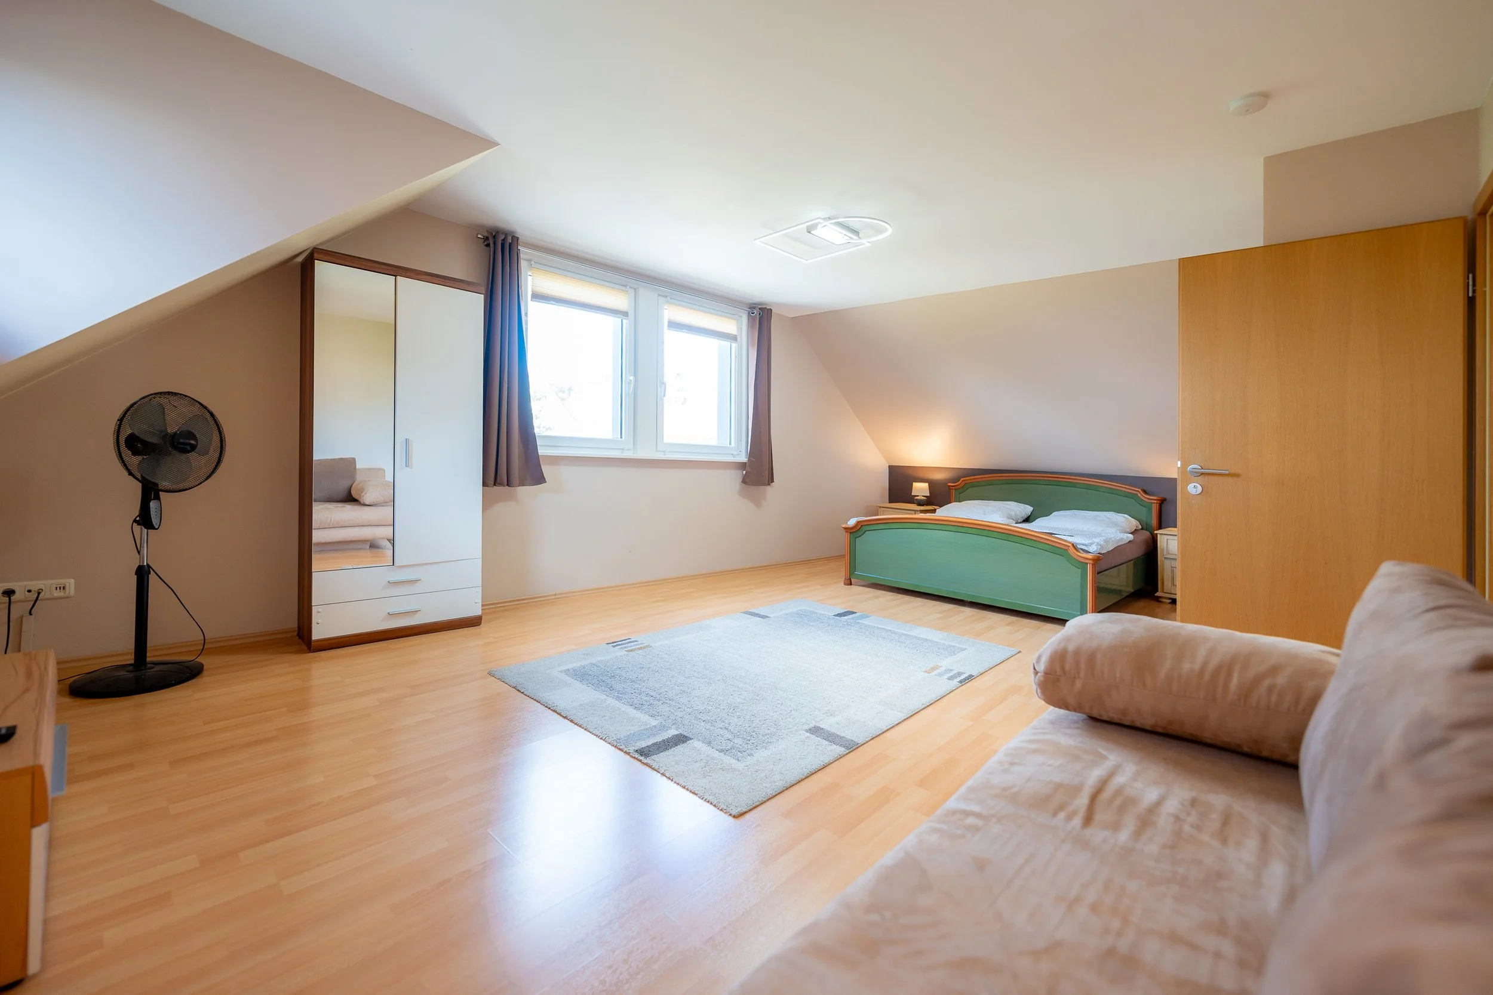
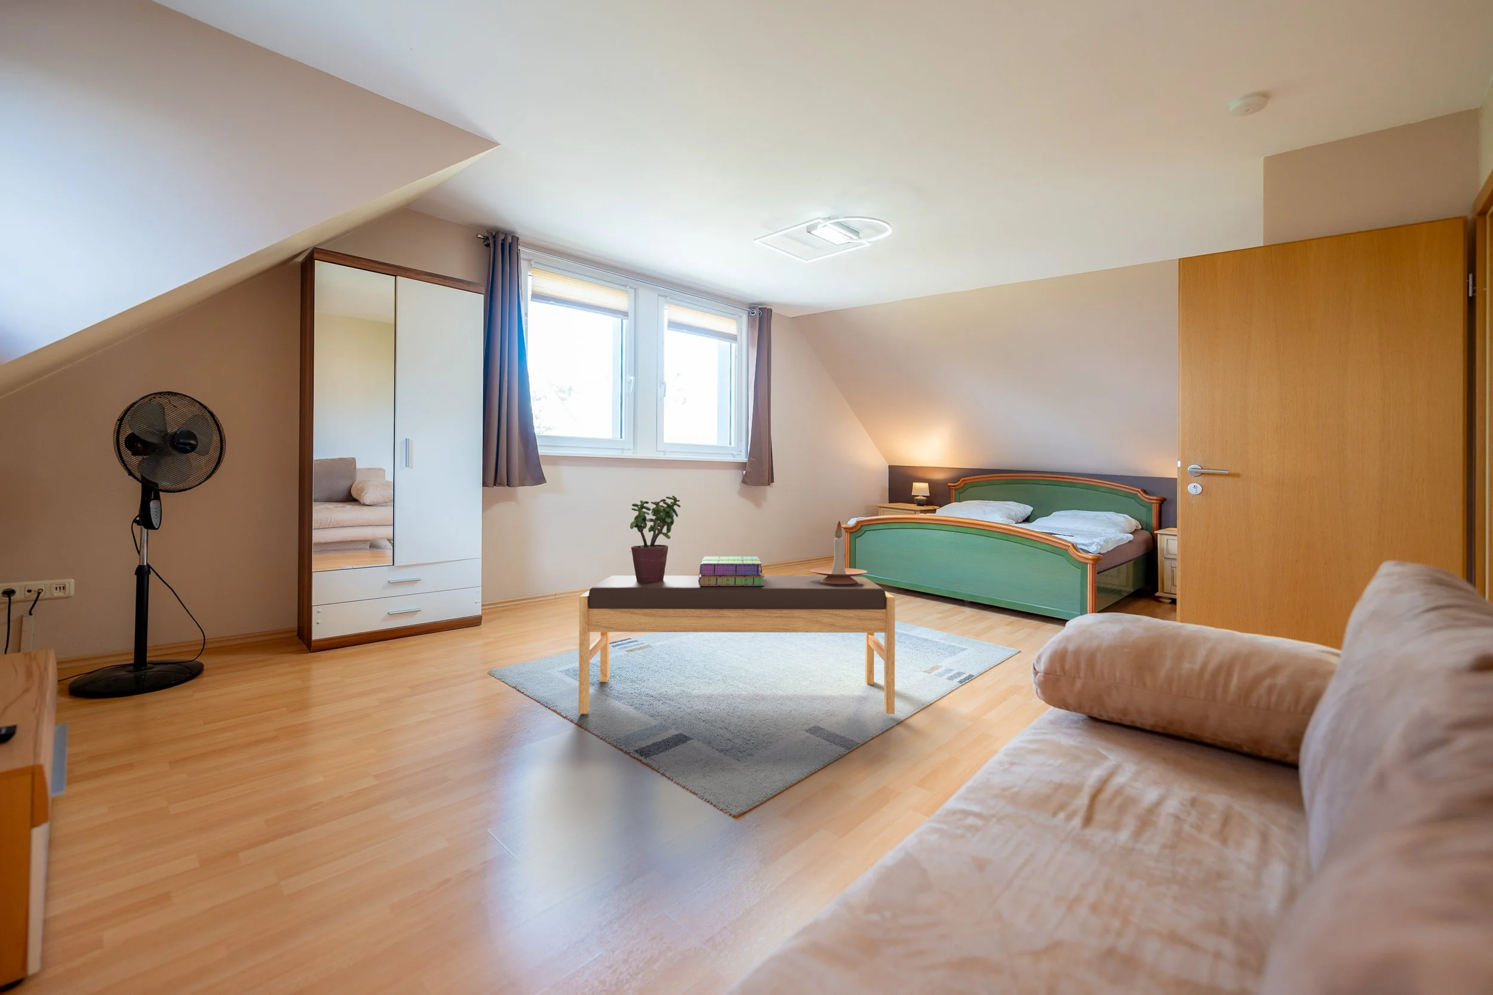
+ bench [578,575,895,714]
+ stack of books [698,555,765,586]
+ potted plant [630,495,681,582]
+ candle holder [810,520,868,584]
